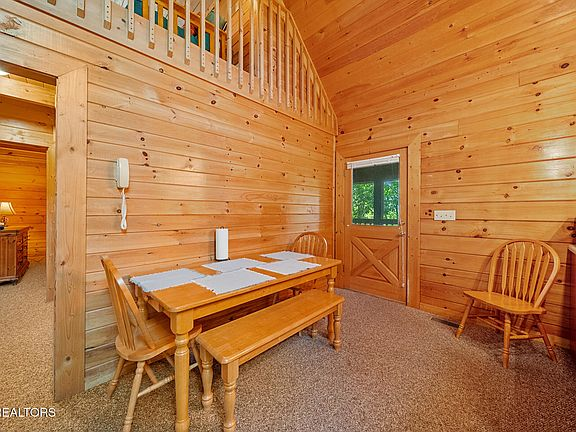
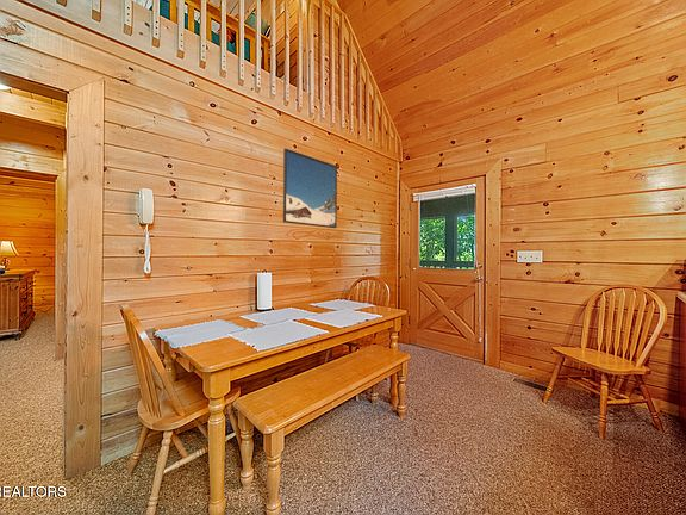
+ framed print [282,147,338,229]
